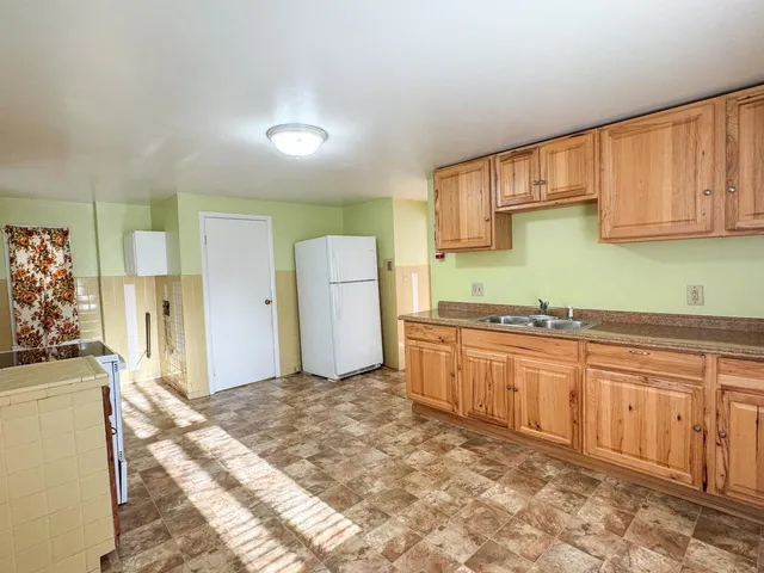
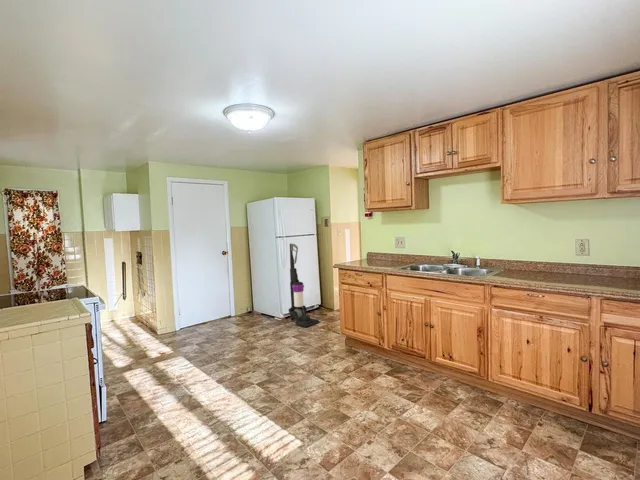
+ vacuum cleaner [288,243,320,328]
